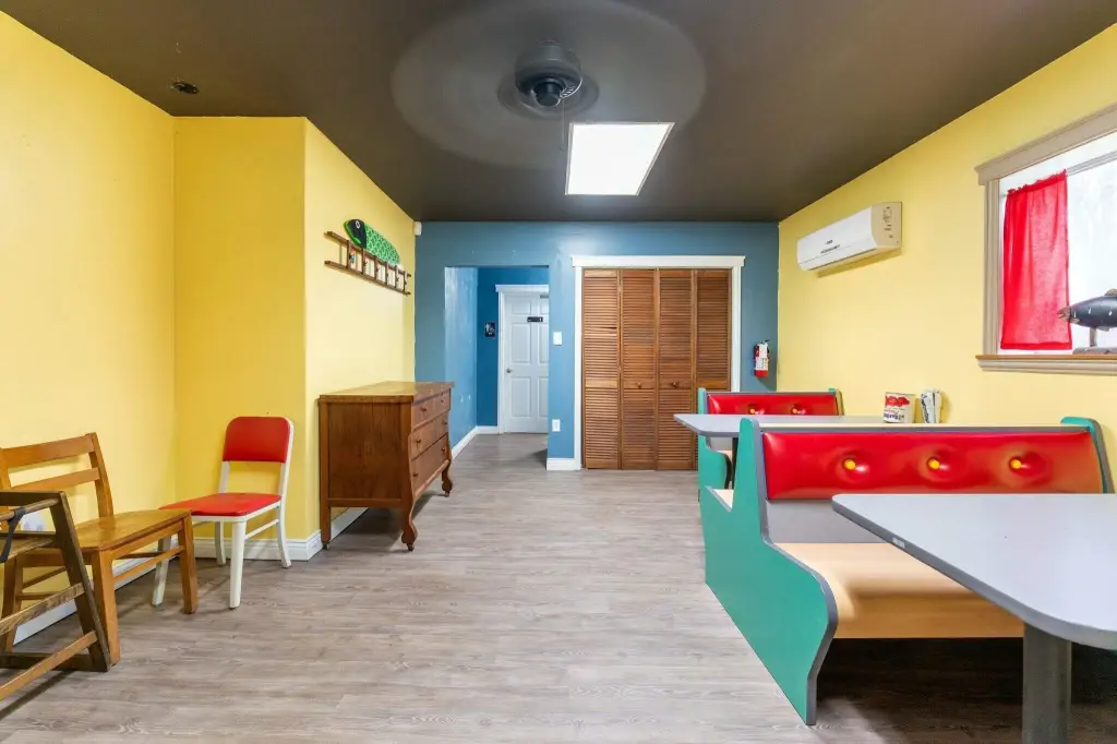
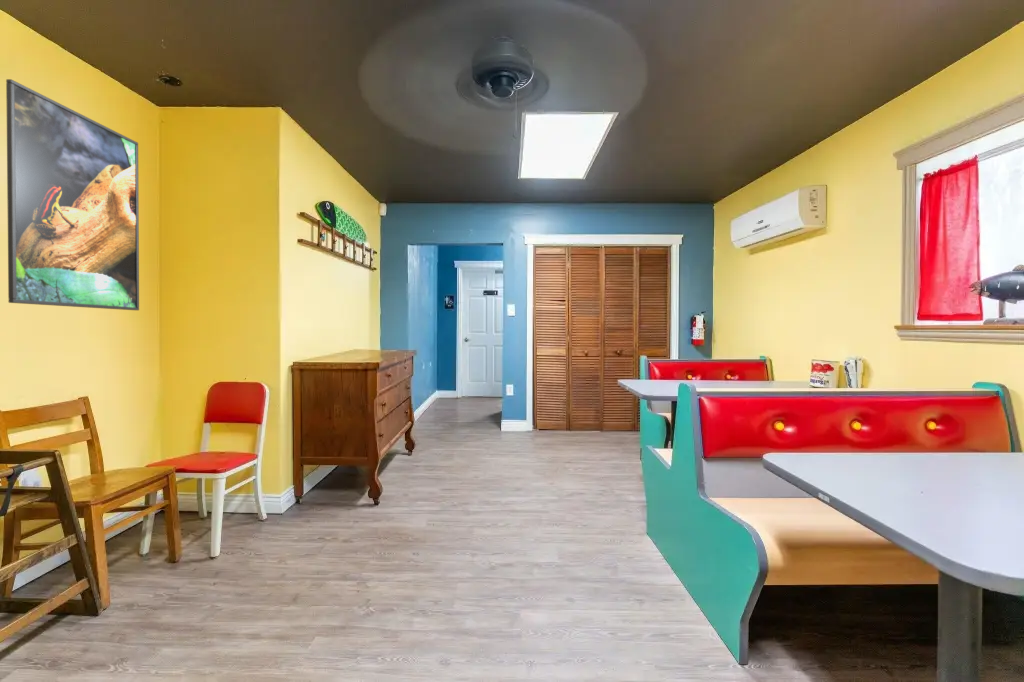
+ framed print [5,78,140,311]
